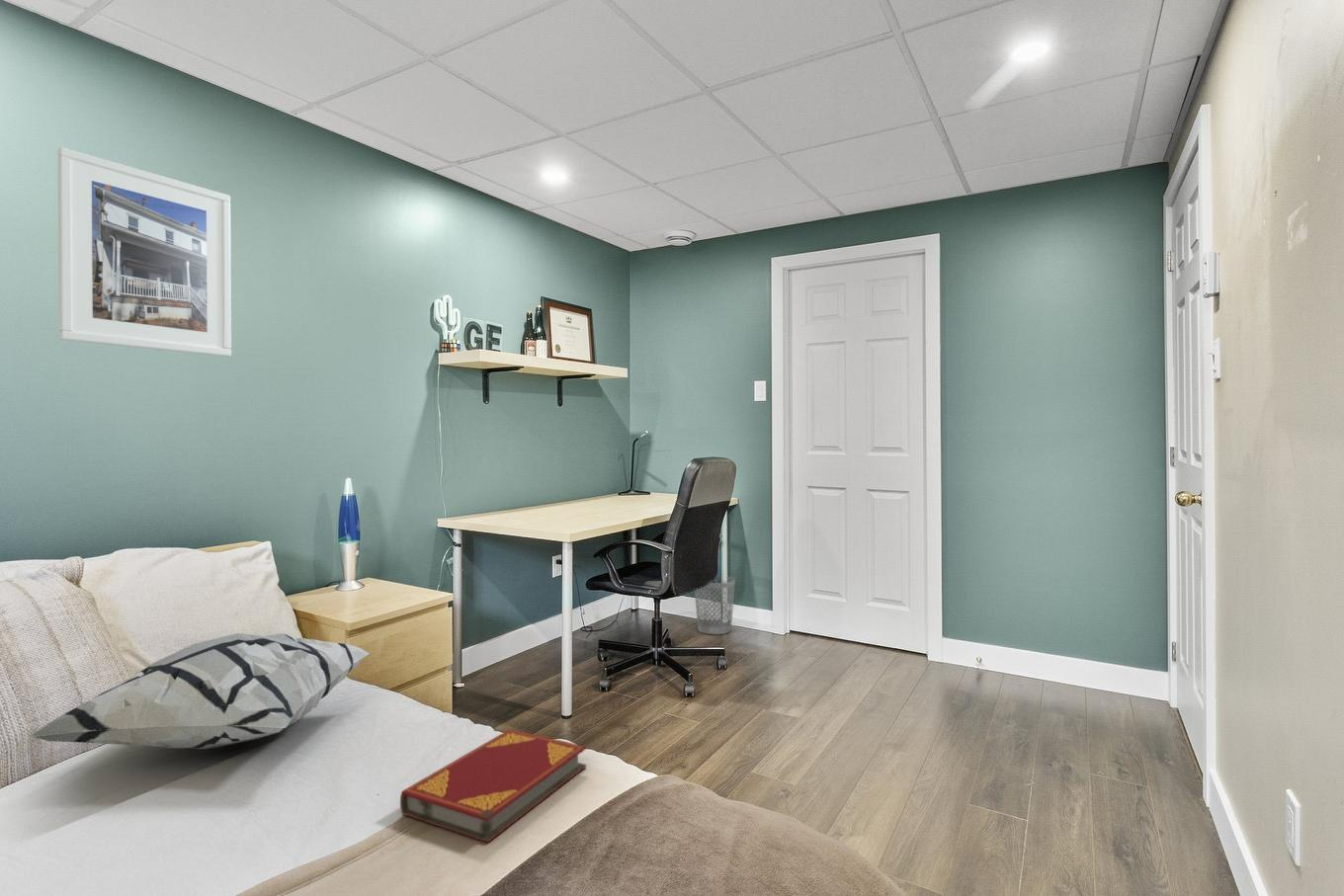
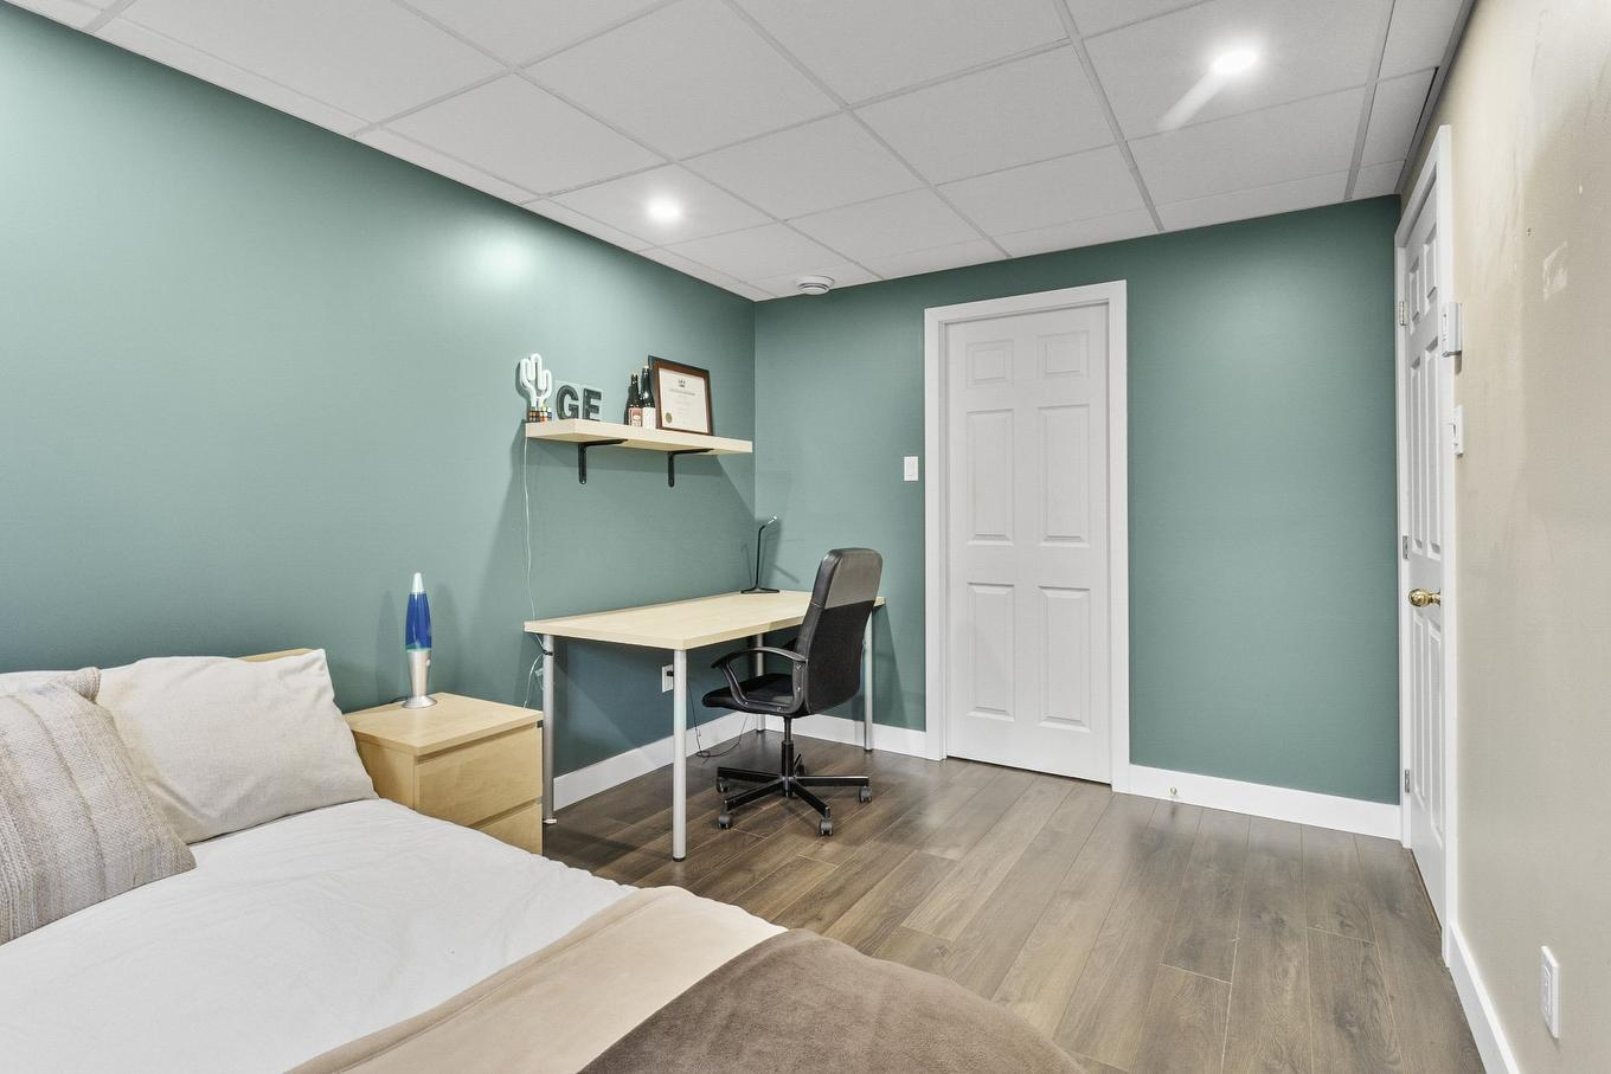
- wastebasket [694,575,736,635]
- decorative pillow [24,632,371,750]
- hardback book [399,728,588,844]
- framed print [56,146,232,358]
